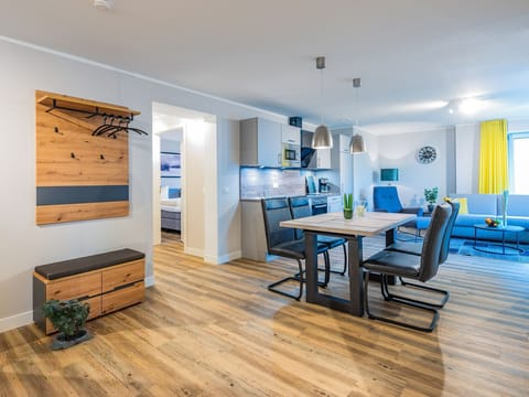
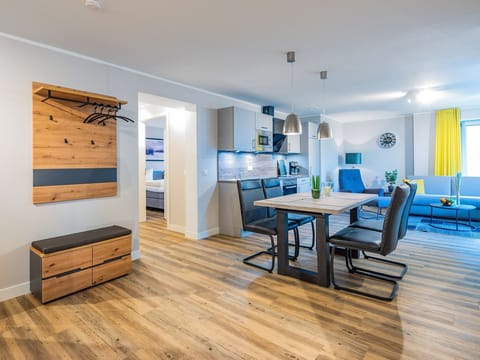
- potted plant [40,293,96,351]
